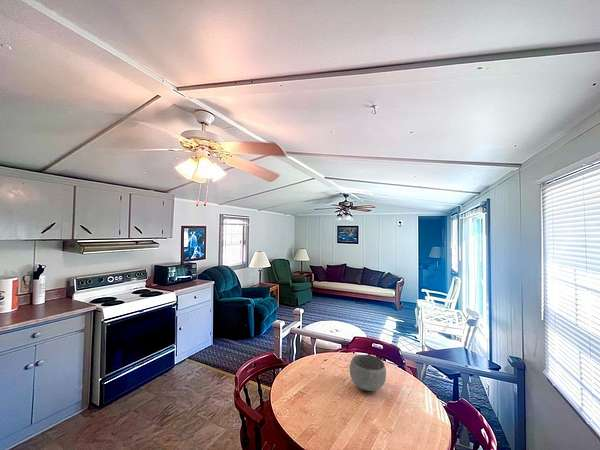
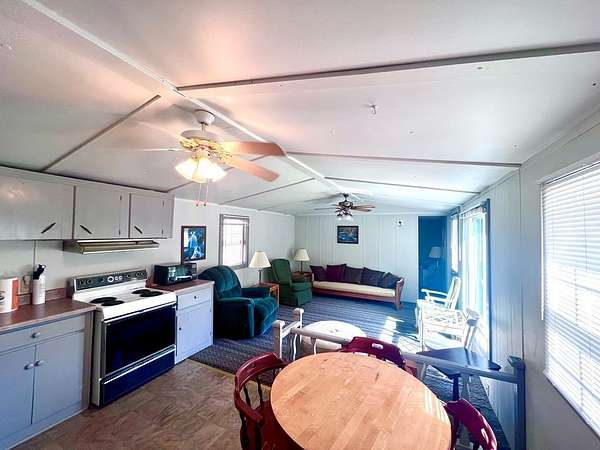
- bowl [349,354,387,392]
